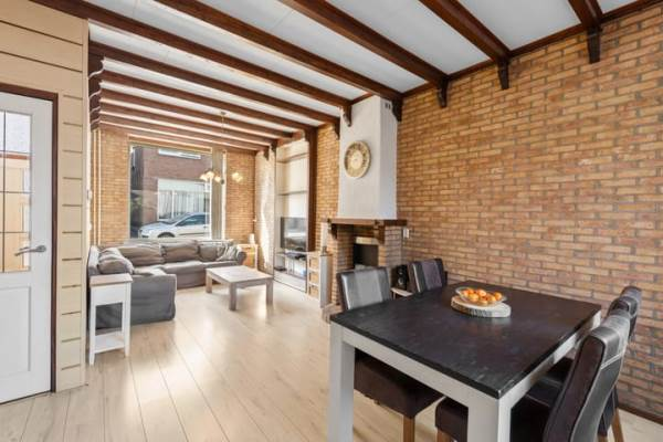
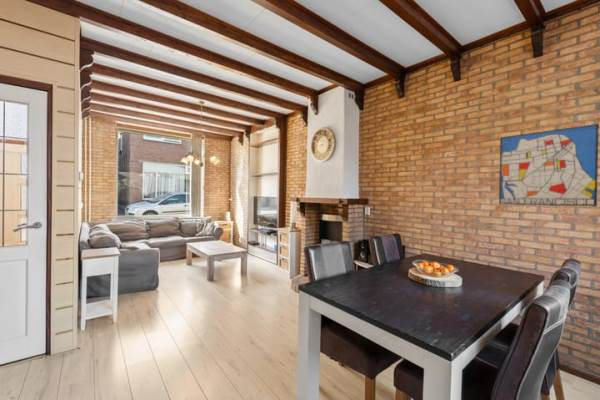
+ wall art [498,123,600,207]
